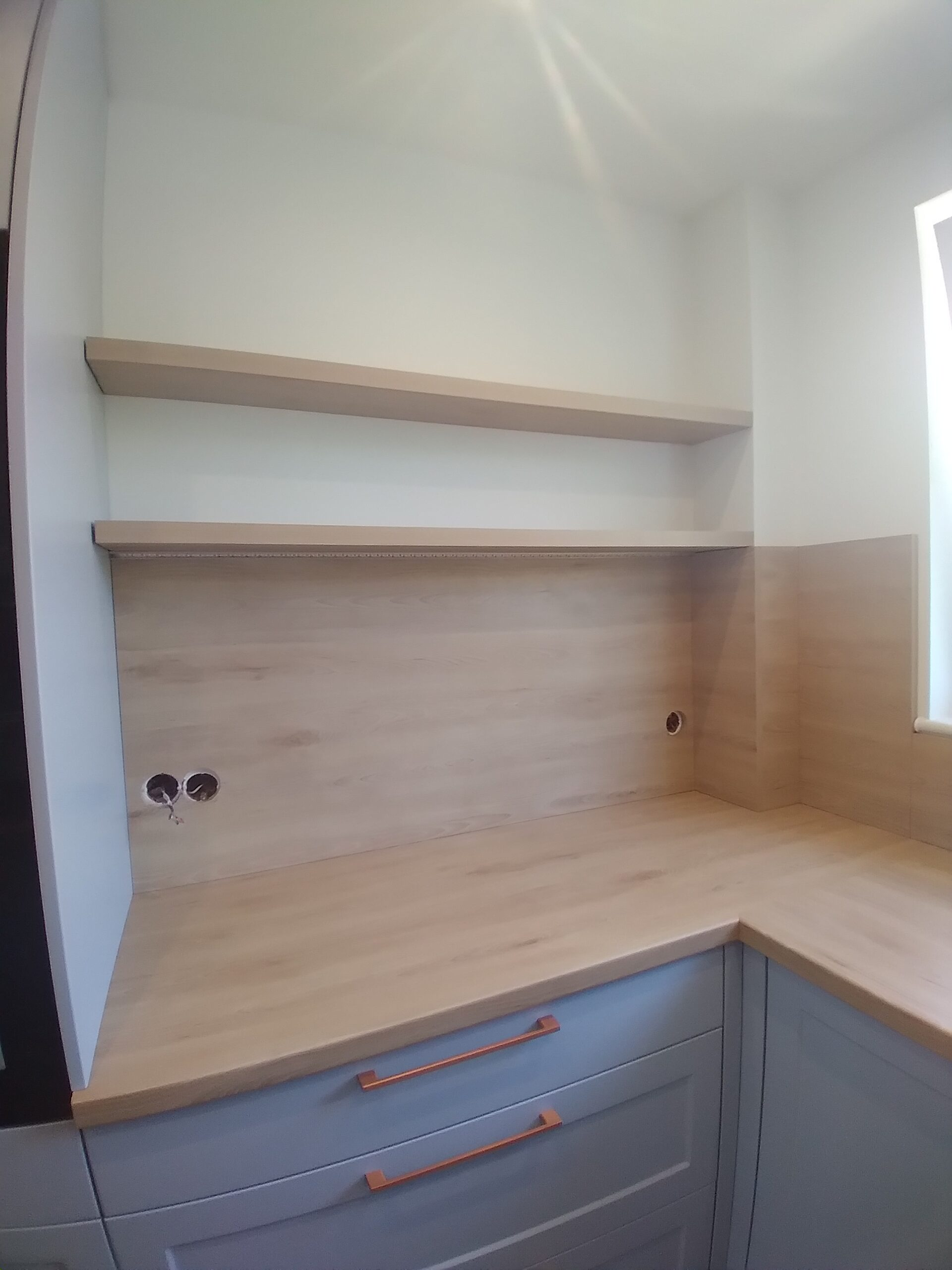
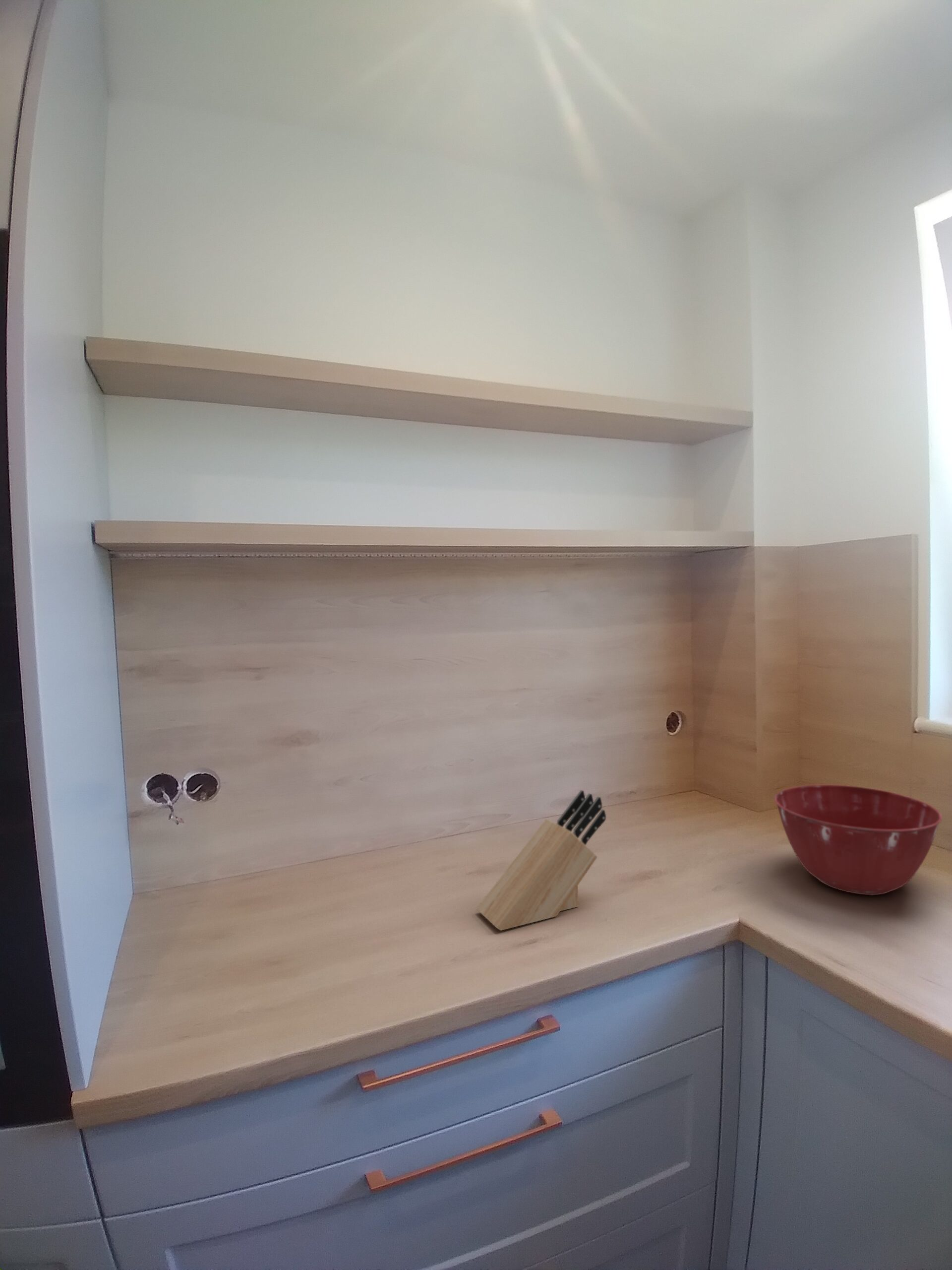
+ mixing bowl [774,784,943,895]
+ knife block [476,790,606,931]
